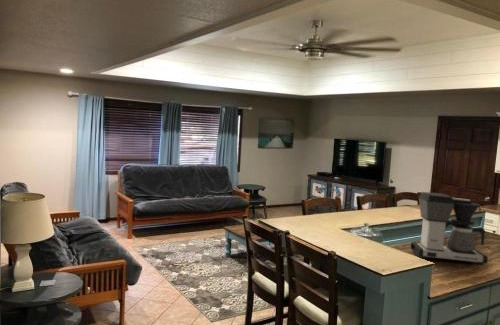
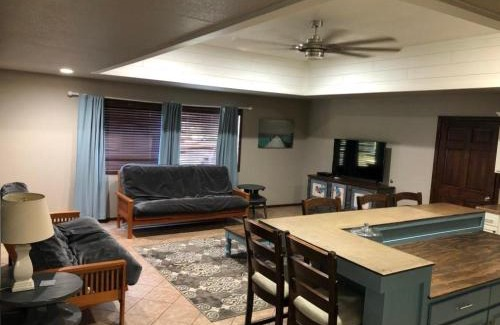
- coffee maker [410,191,489,266]
